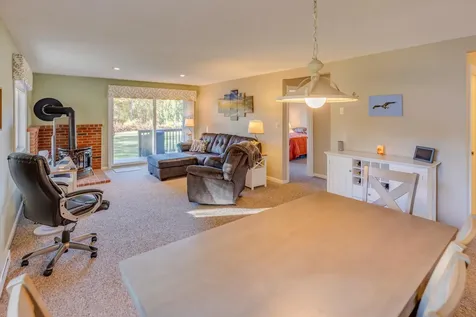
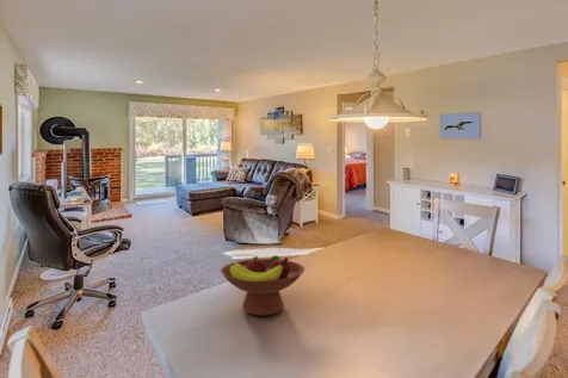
+ fruit bowl [220,254,305,317]
